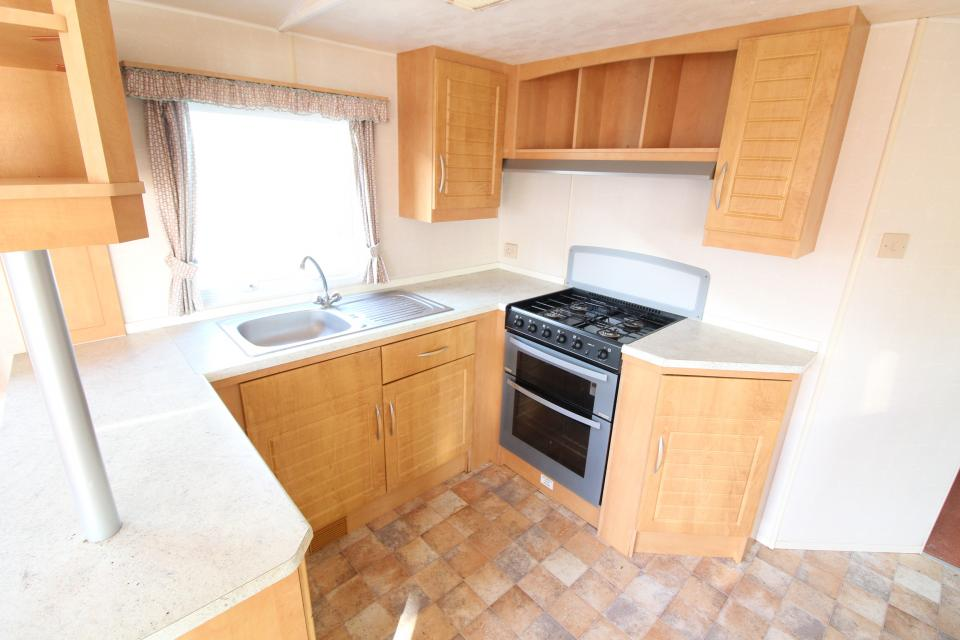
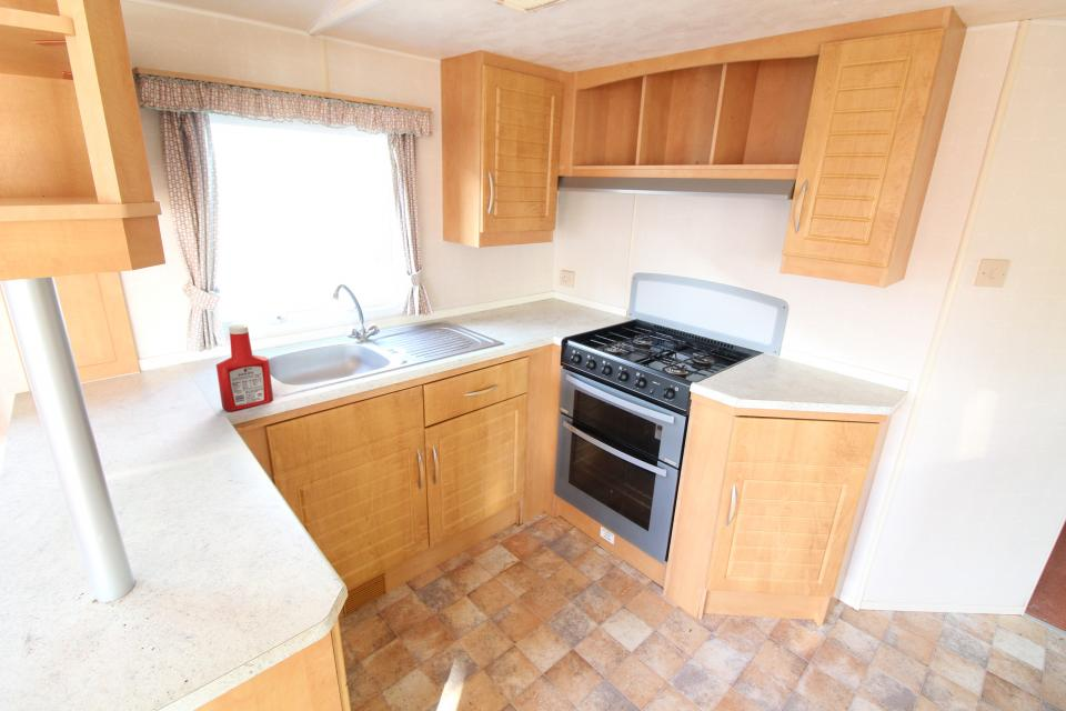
+ soap bottle [215,324,274,412]
